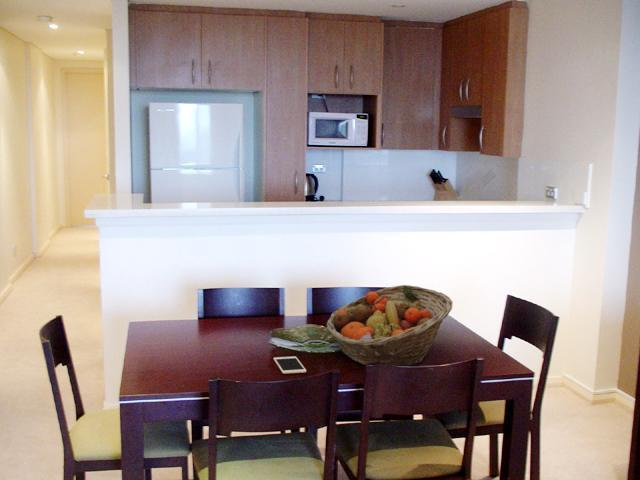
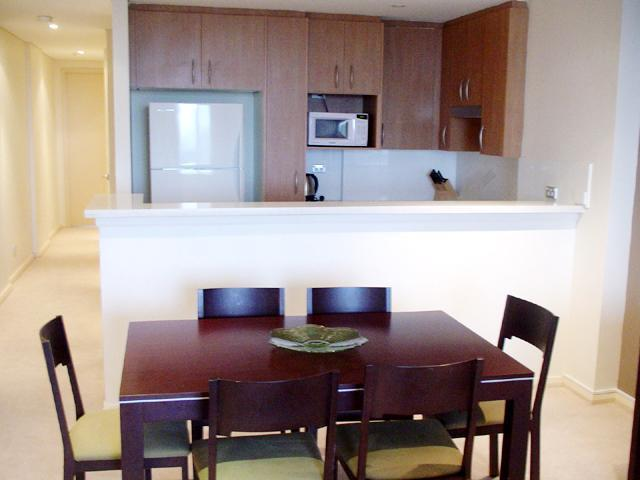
- cell phone [273,355,307,375]
- fruit basket [325,284,454,367]
